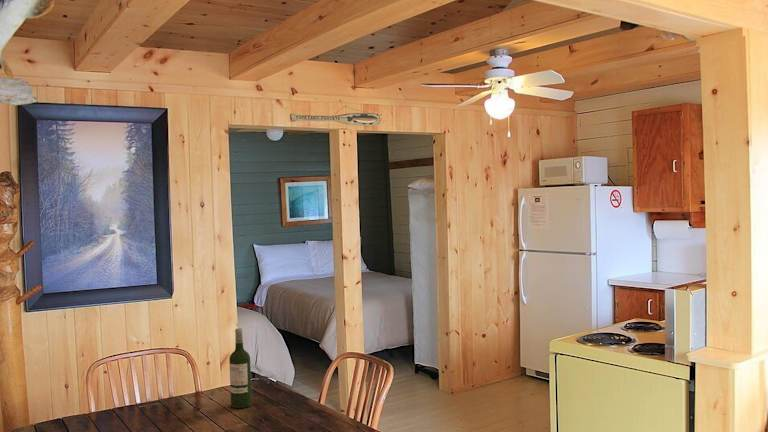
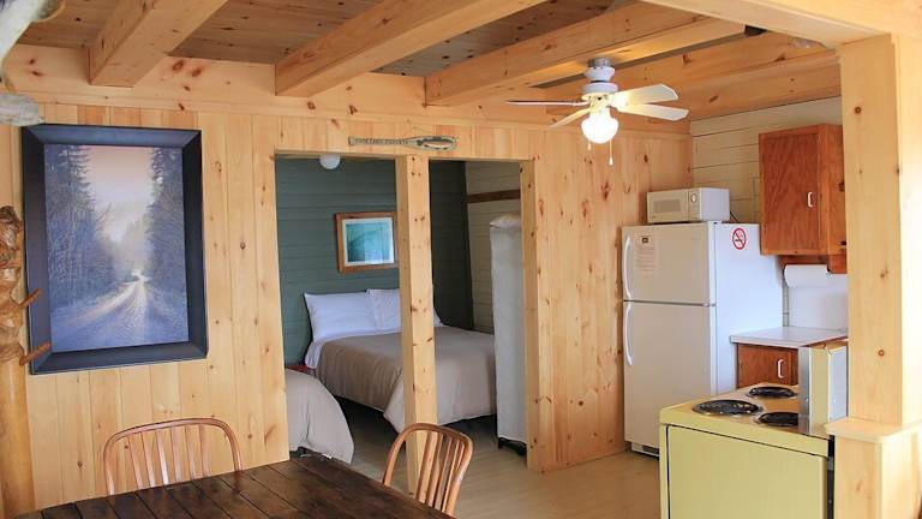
- wine bottle [229,327,253,409]
